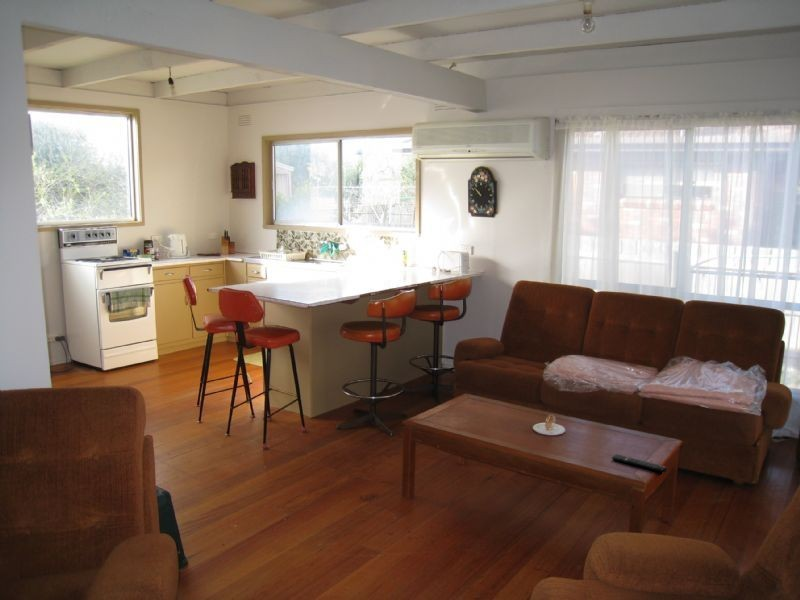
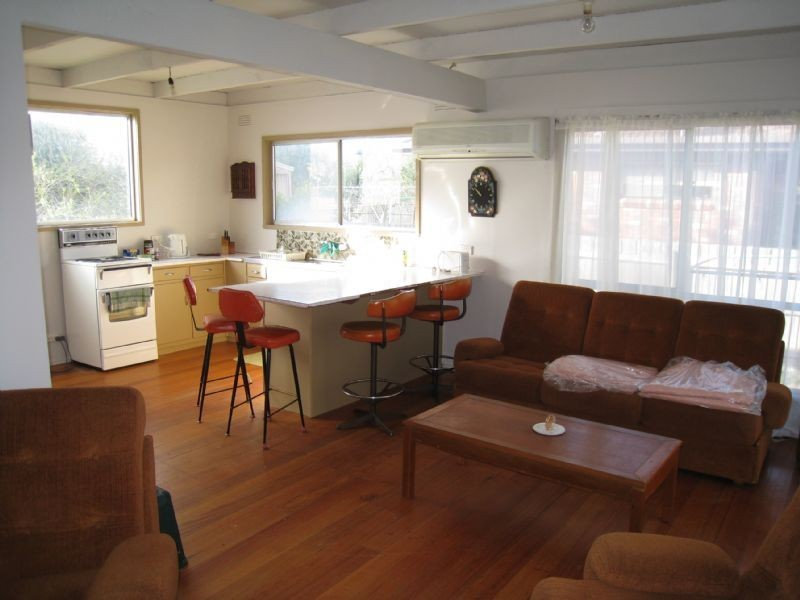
- remote control [611,453,668,473]
